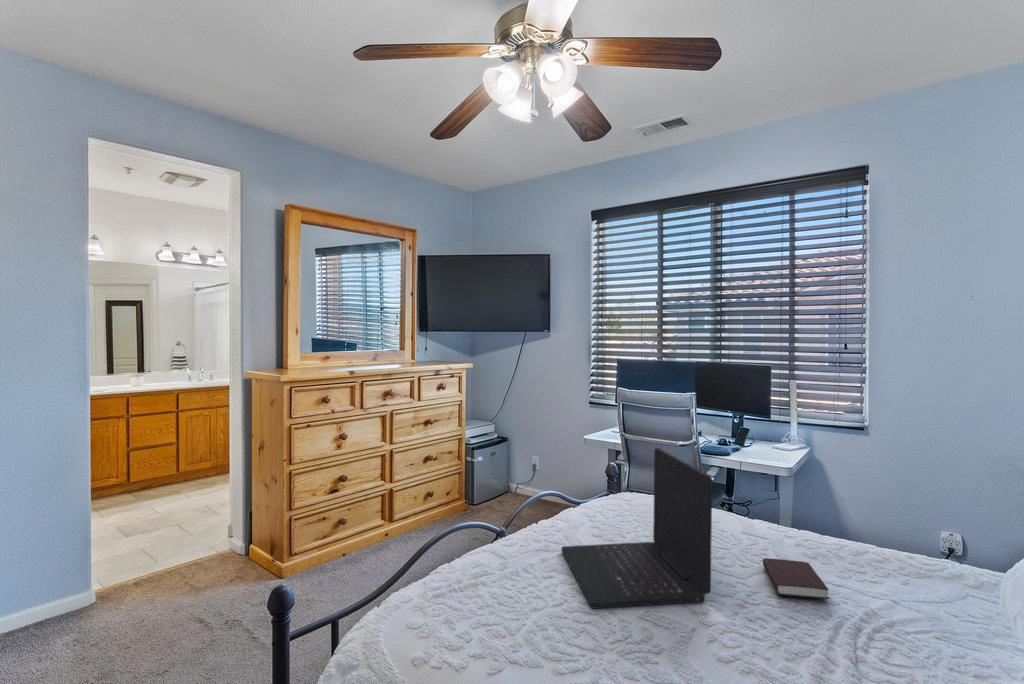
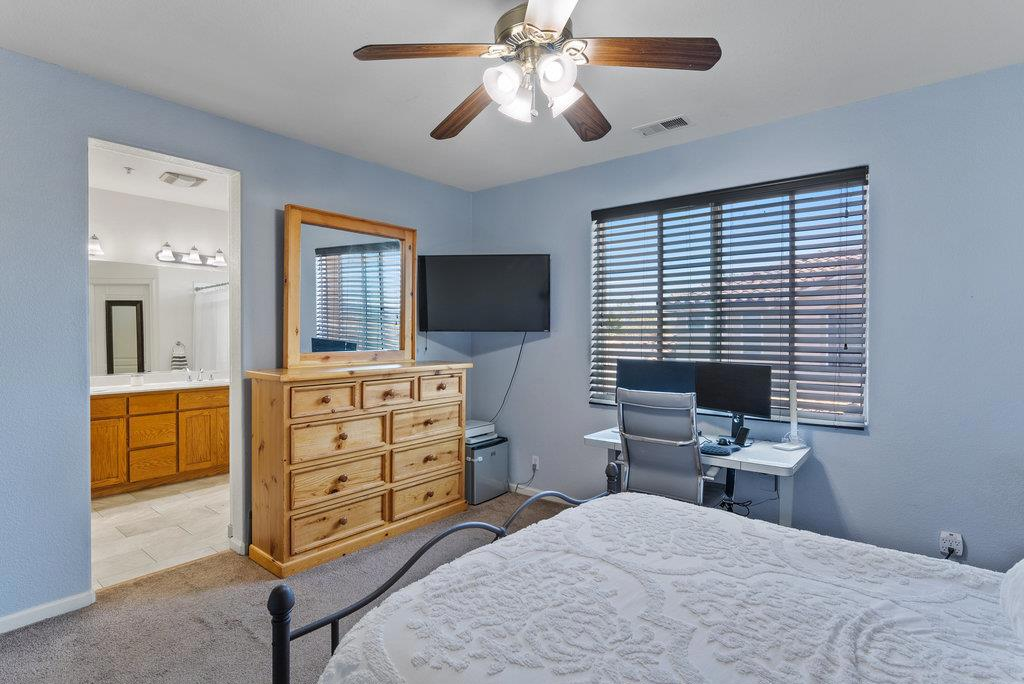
- laptop [561,447,713,610]
- book [762,557,830,600]
